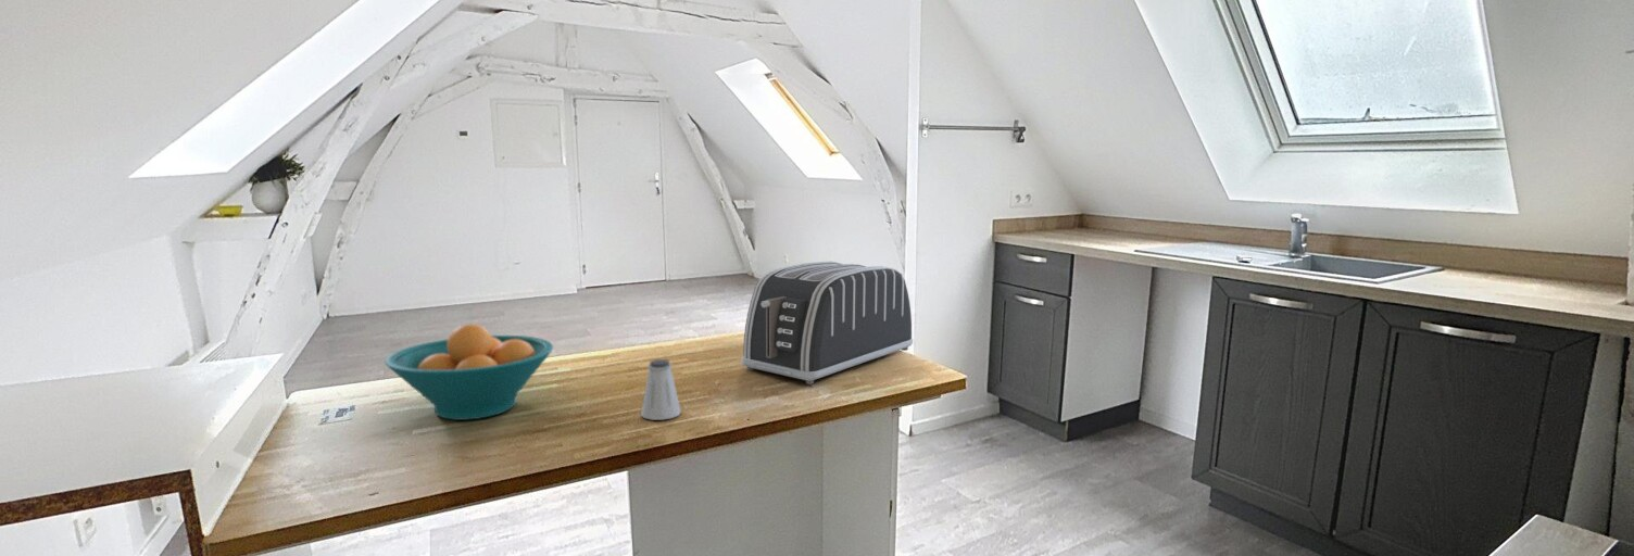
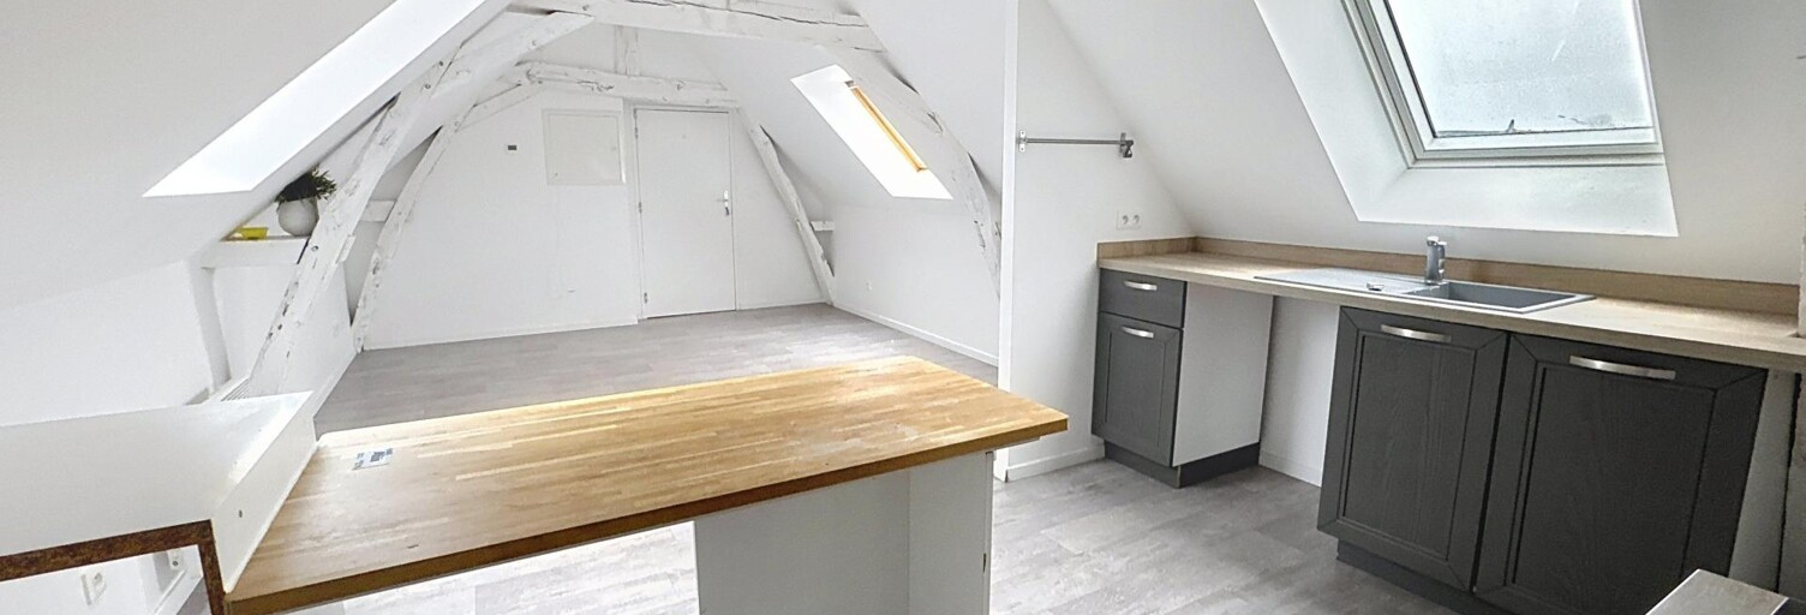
- saltshaker [640,358,682,421]
- fruit bowl [384,323,554,421]
- toaster [740,261,914,386]
